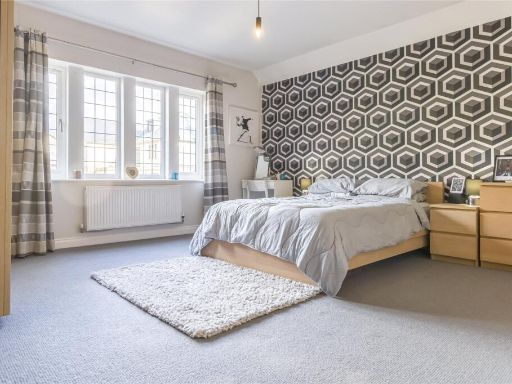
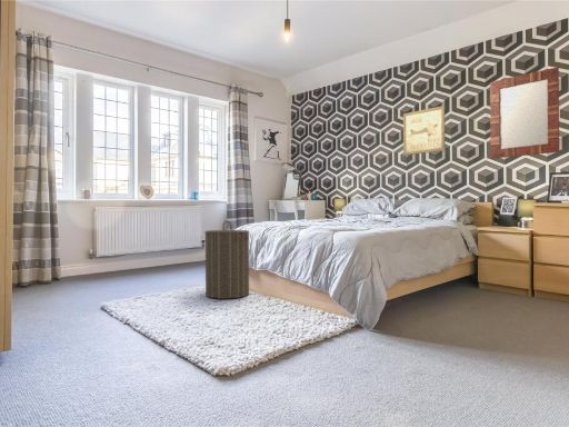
+ wall art [402,105,447,156]
+ home mirror [489,66,560,160]
+ laundry hamper [203,220,250,300]
